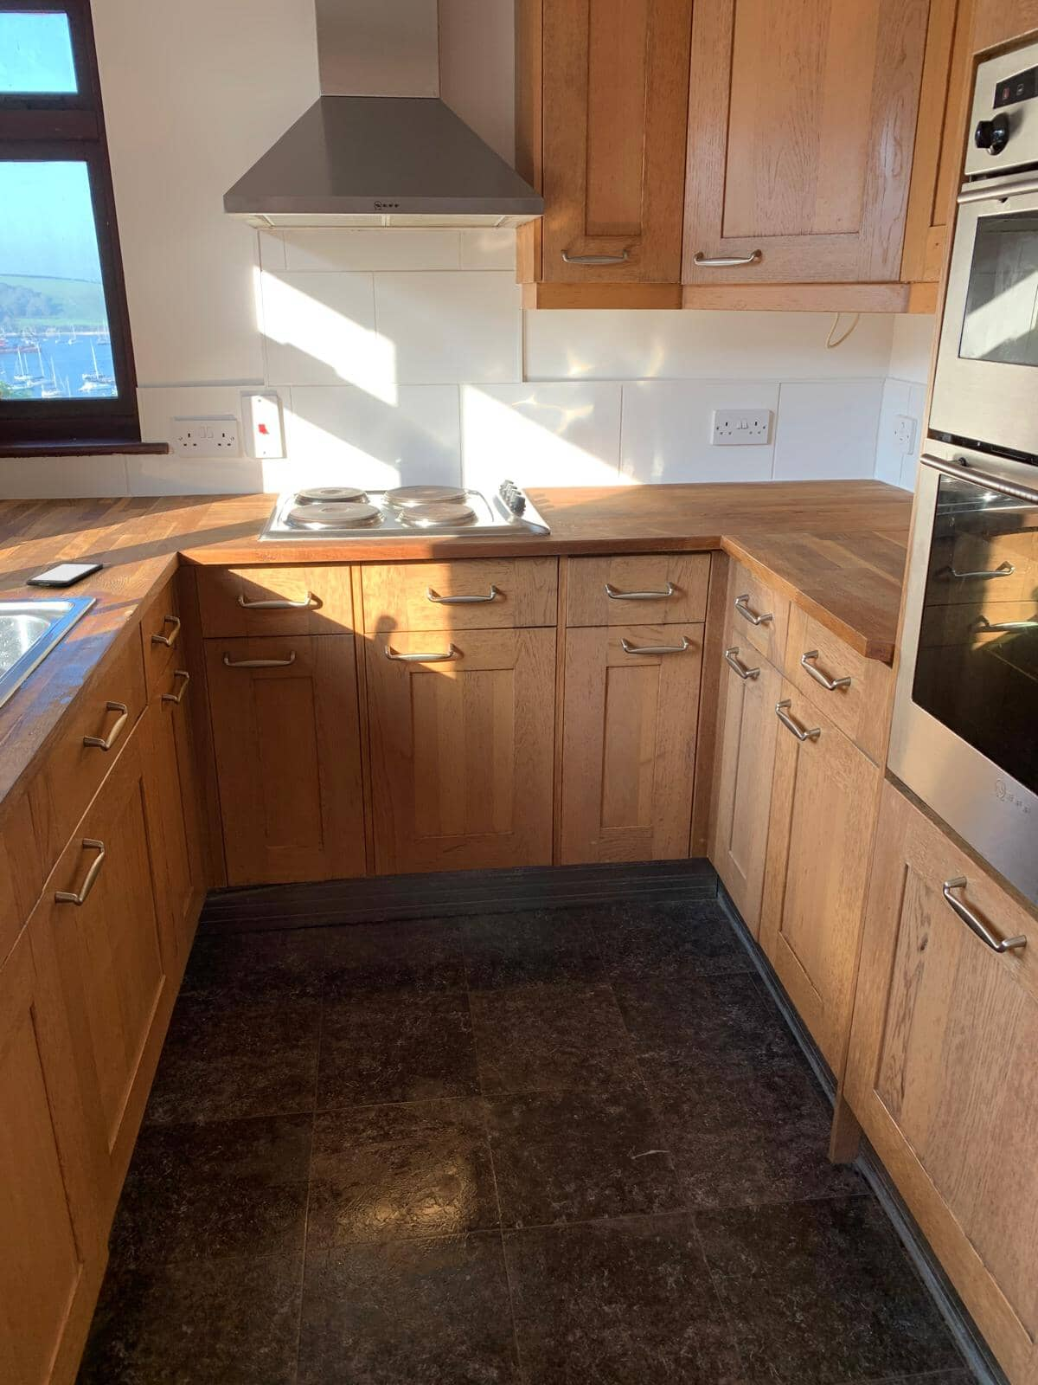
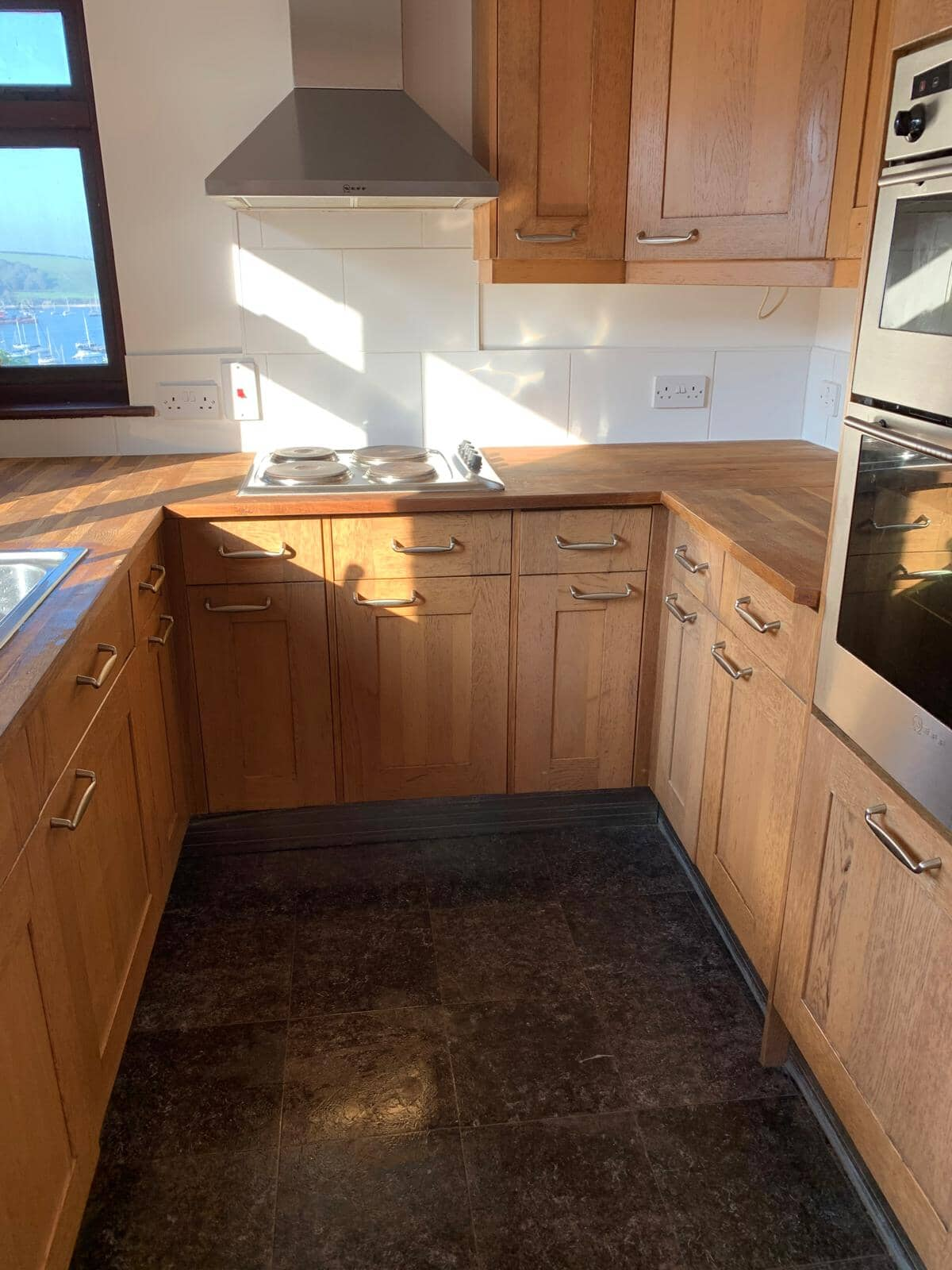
- smartphone [25,561,104,587]
